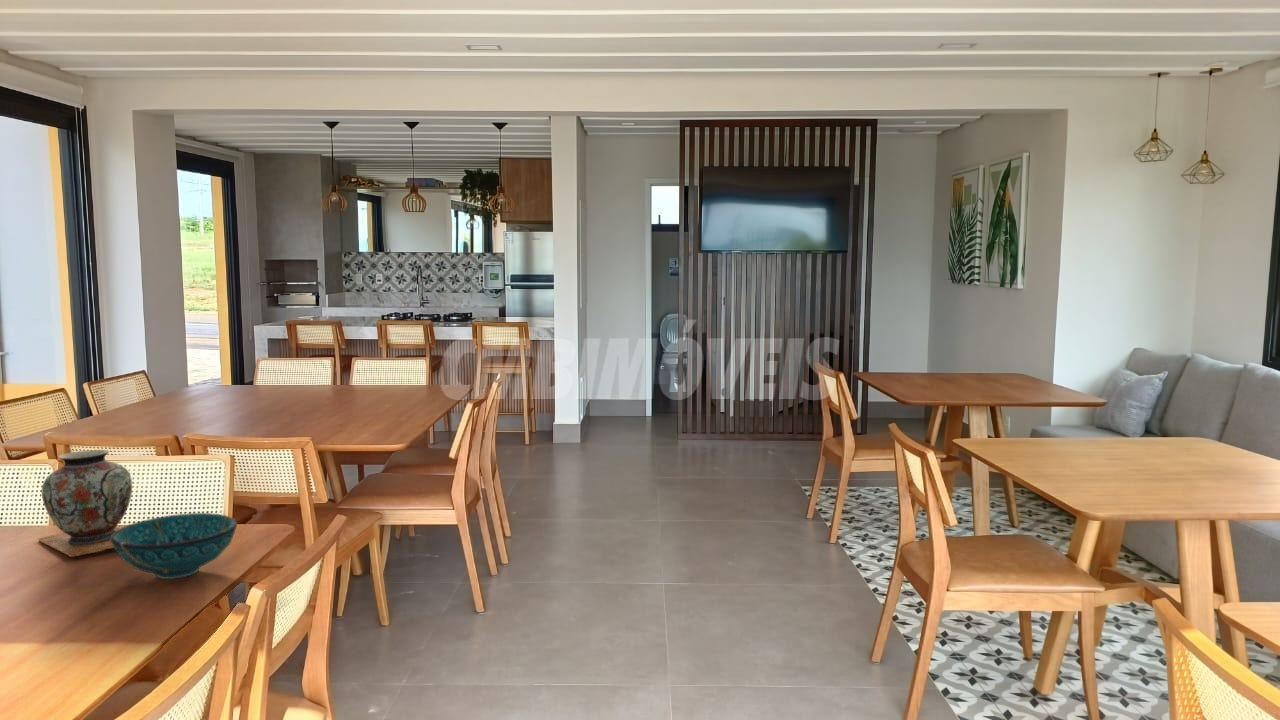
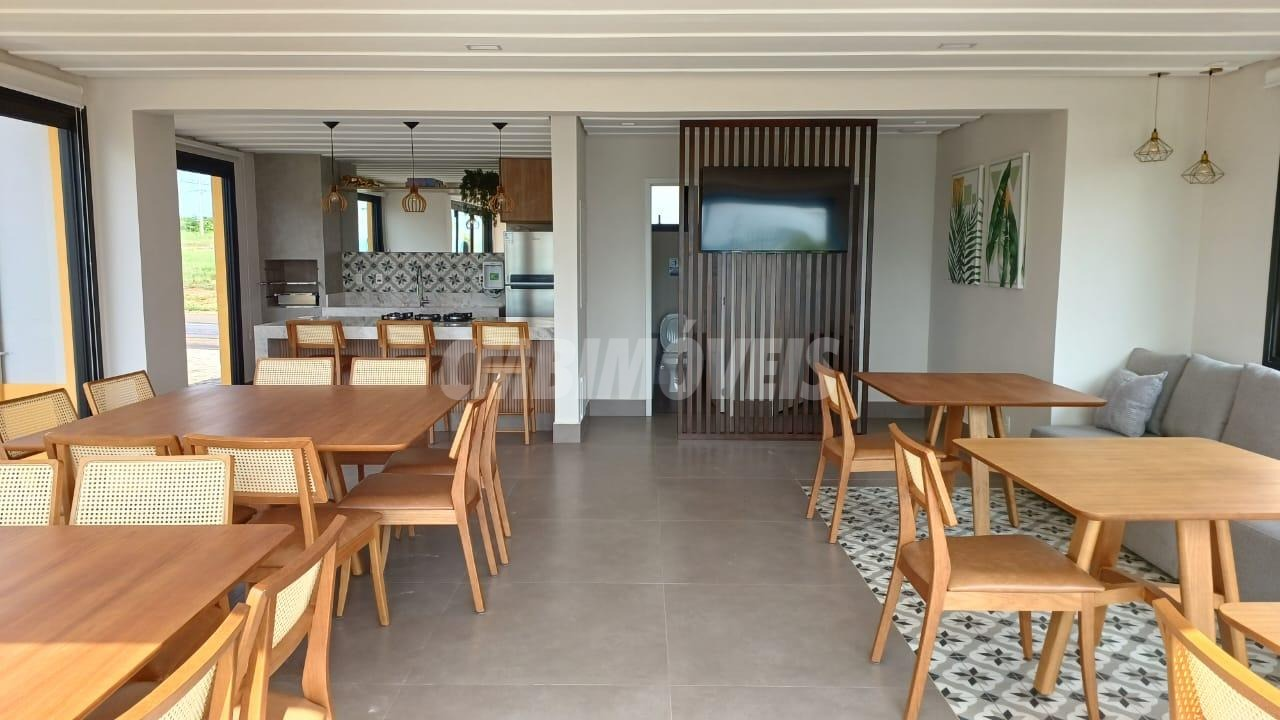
- decorative vase [37,449,133,558]
- decorative bowl [110,512,238,580]
